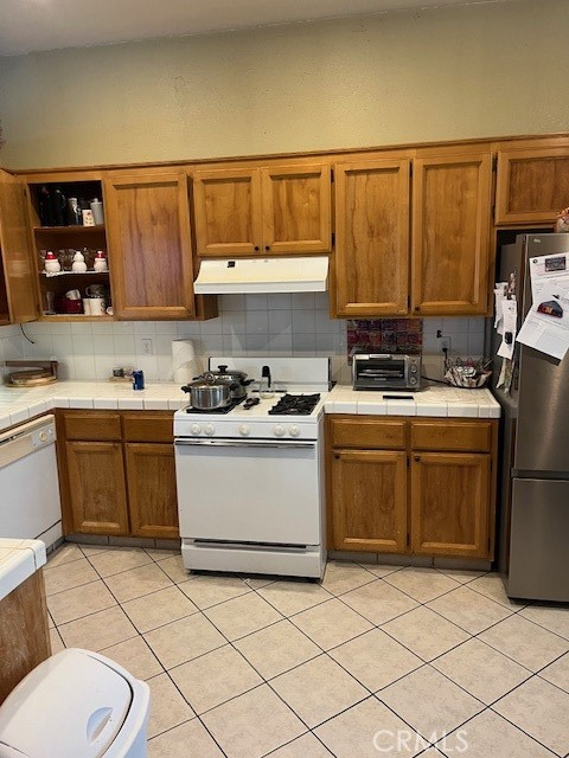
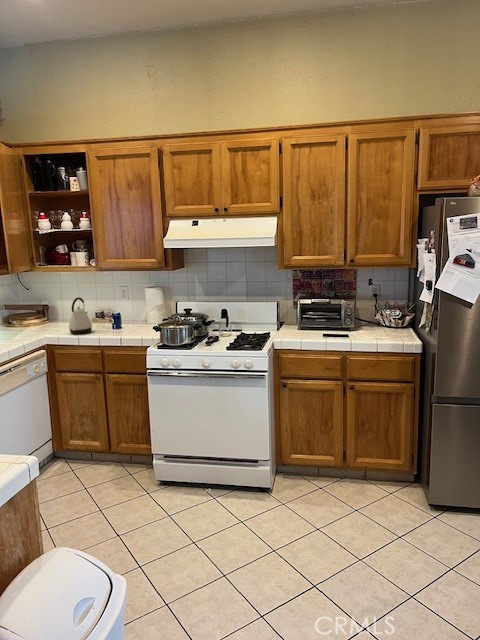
+ kettle [68,296,93,335]
